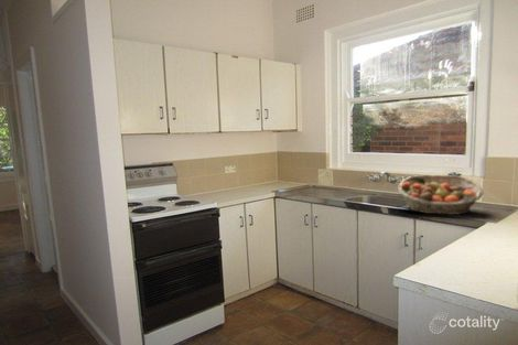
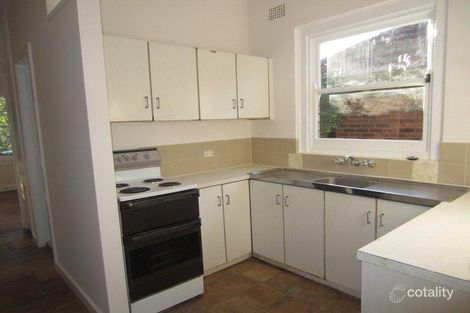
- fruit basket [397,174,484,216]
